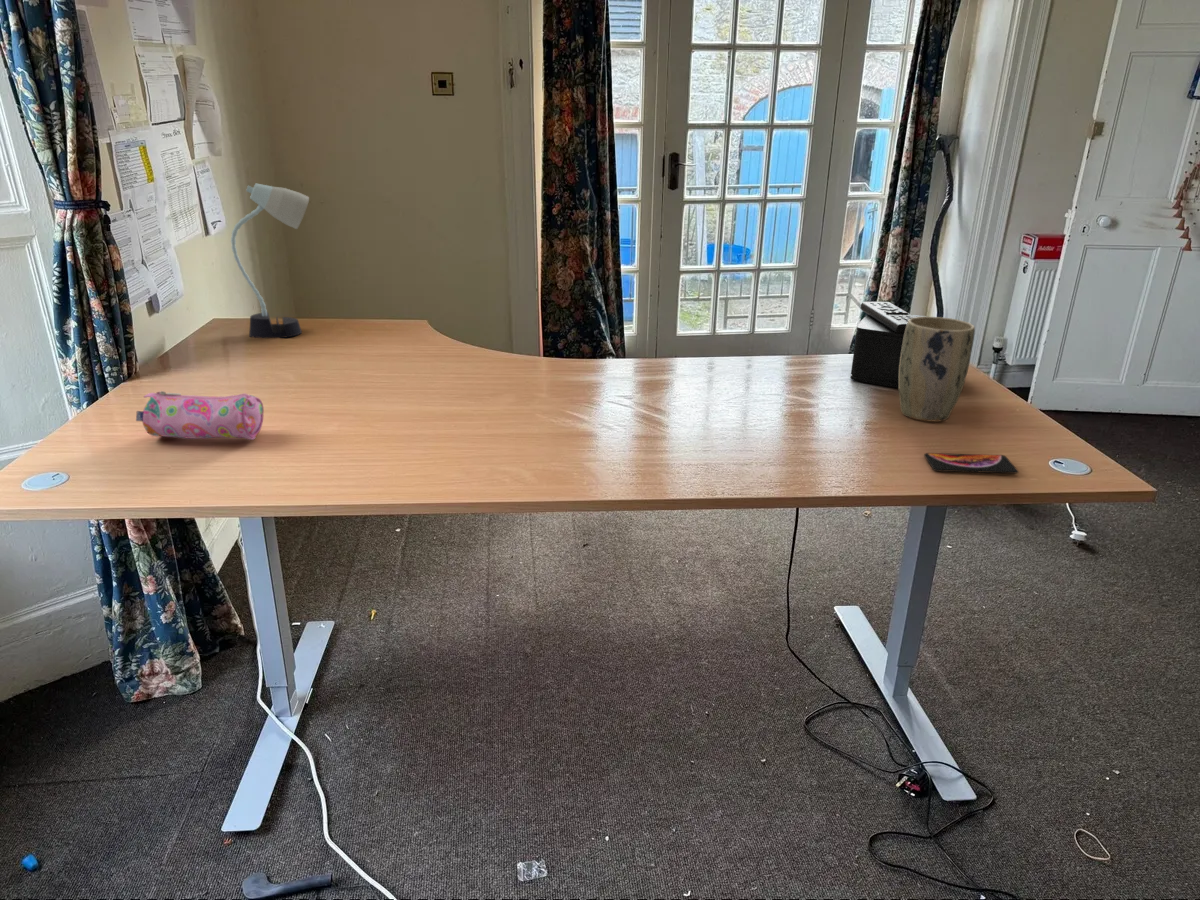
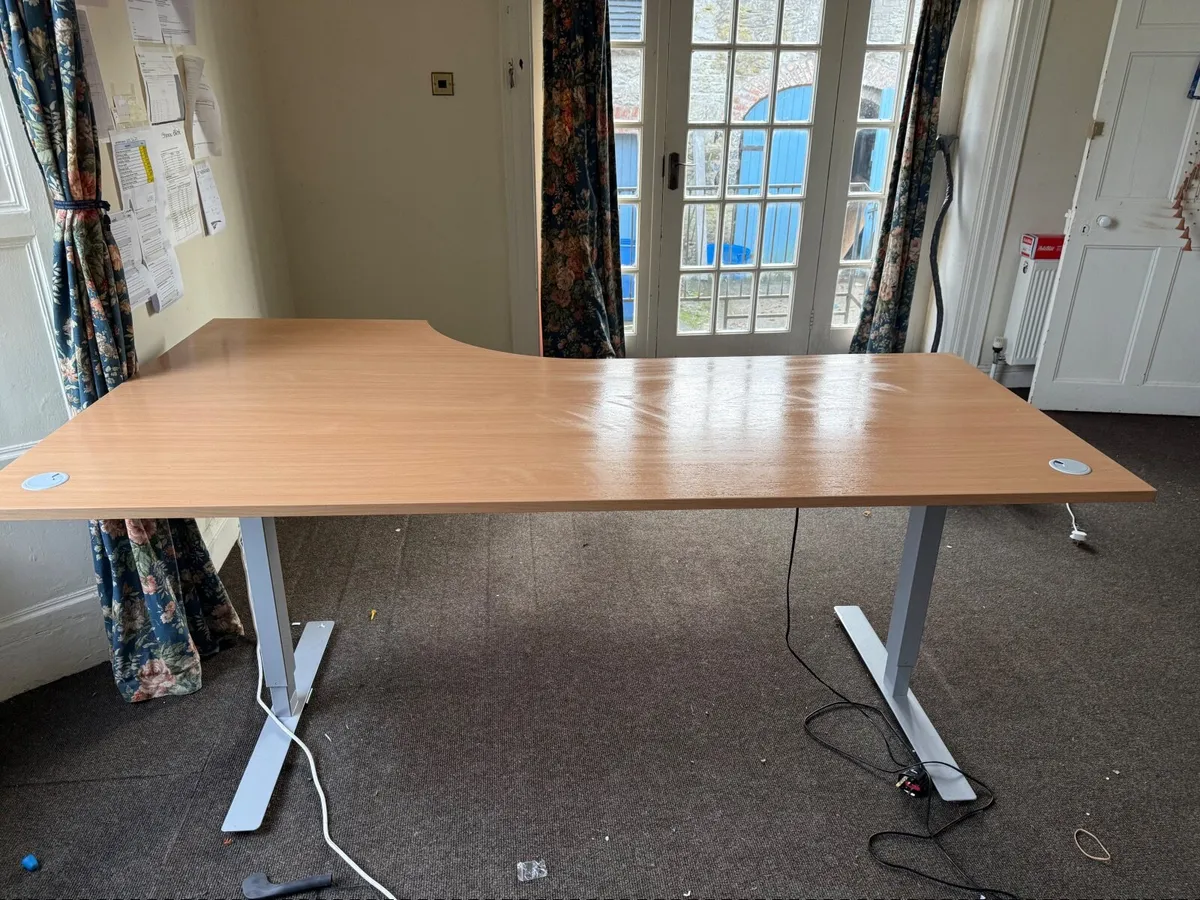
- pencil case [135,390,265,441]
- smartphone [923,452,1020,474]
- desk lamp [230,183,310,339]
- speaker [849,301,930,388]
- plant pot [898,316,976,423]
